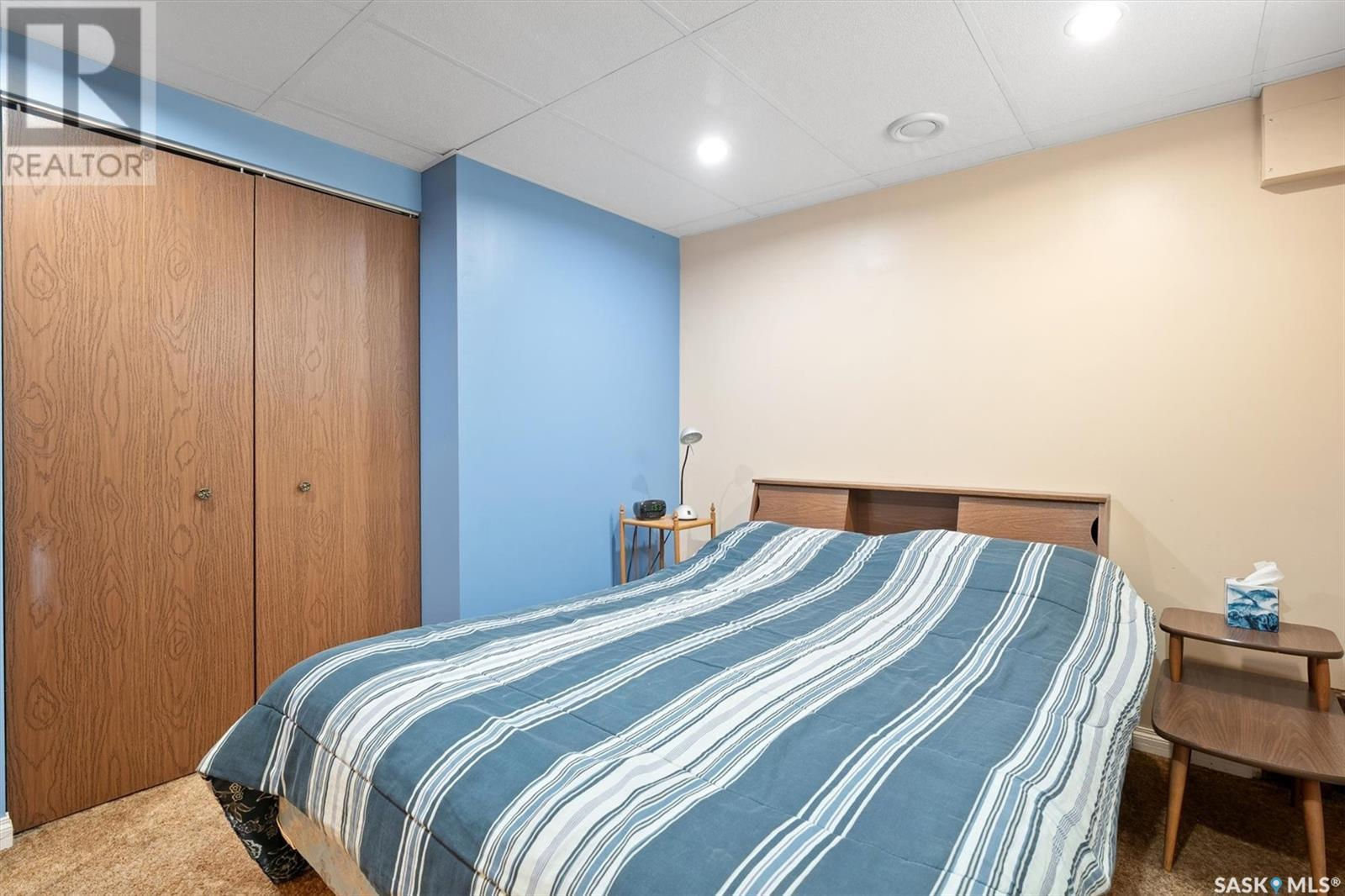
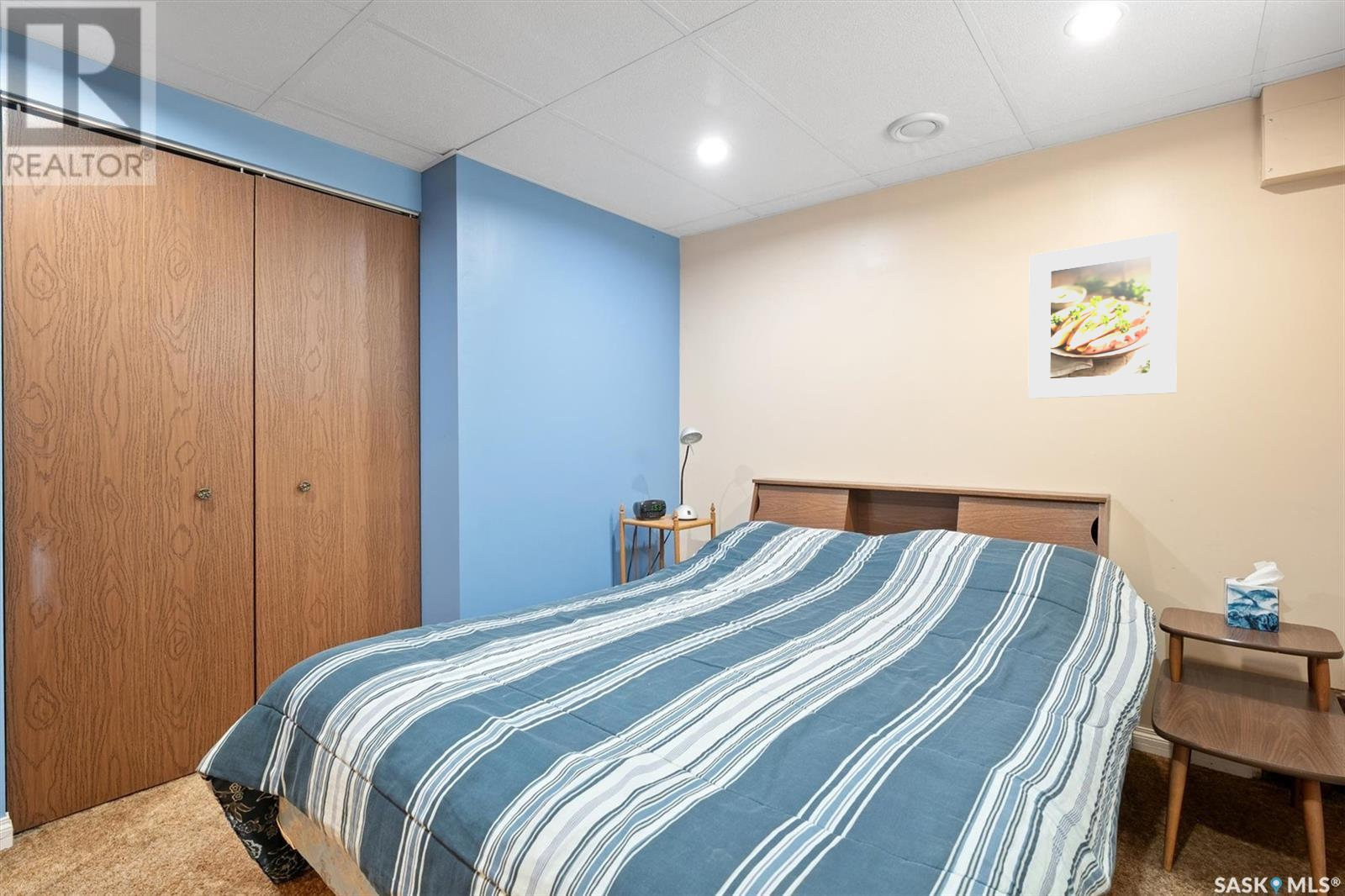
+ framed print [1027,230,1179,399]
